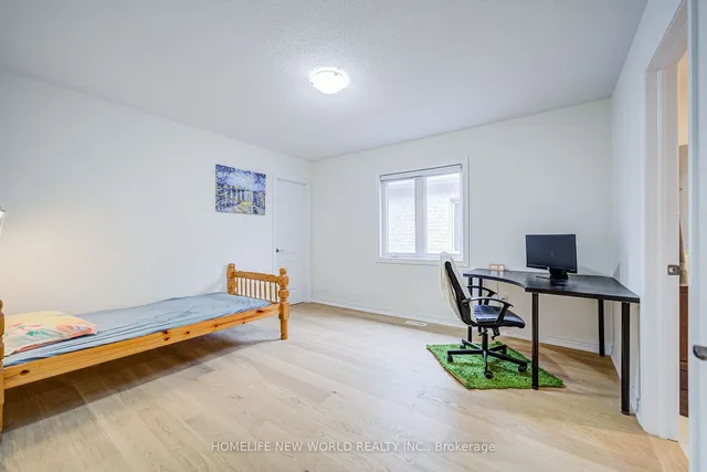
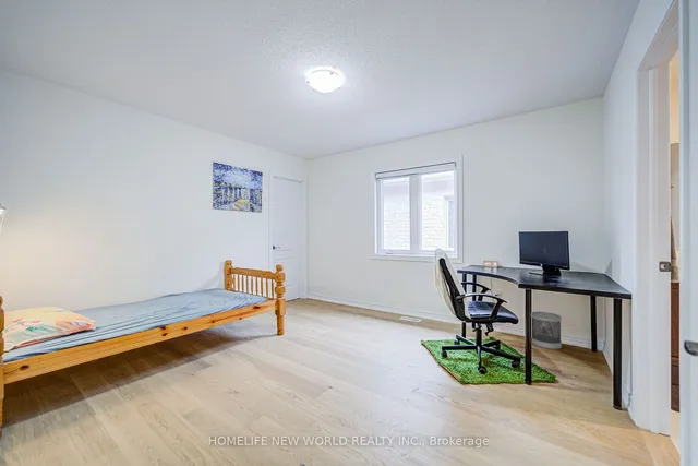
+ wastebasket [531,311,563,350]
